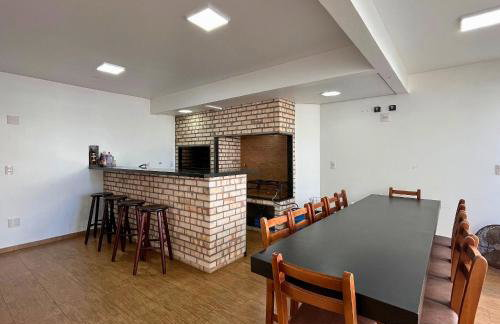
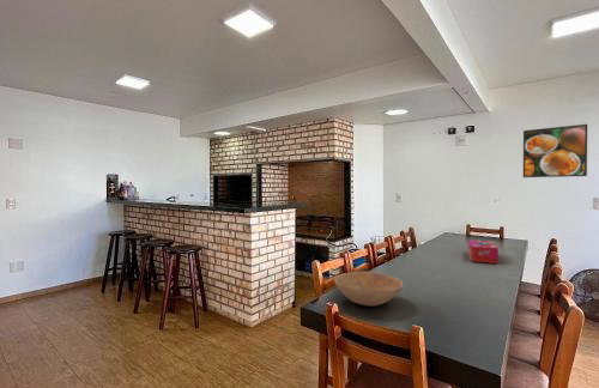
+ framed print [522,123,588,178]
+ tissue box [467,238,500,265]
+ bowl [333,271,404,307]
